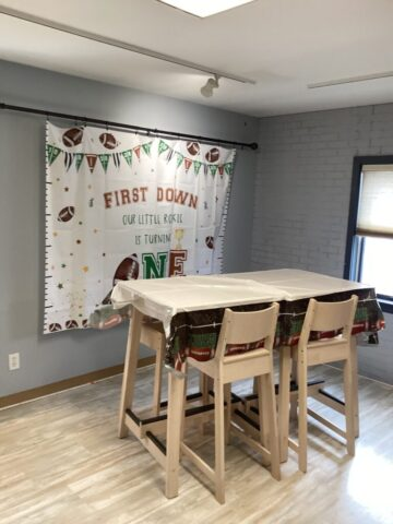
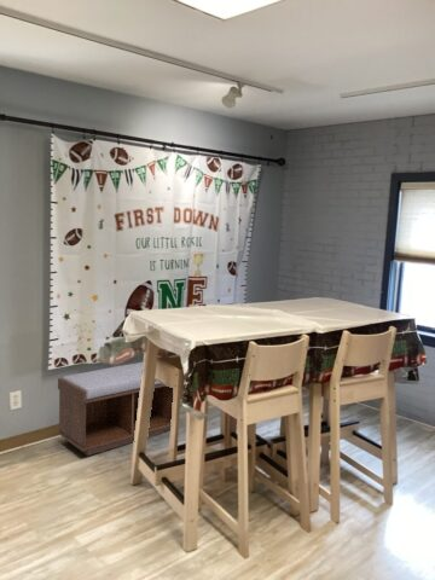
+ bench [57,361,173,457]
